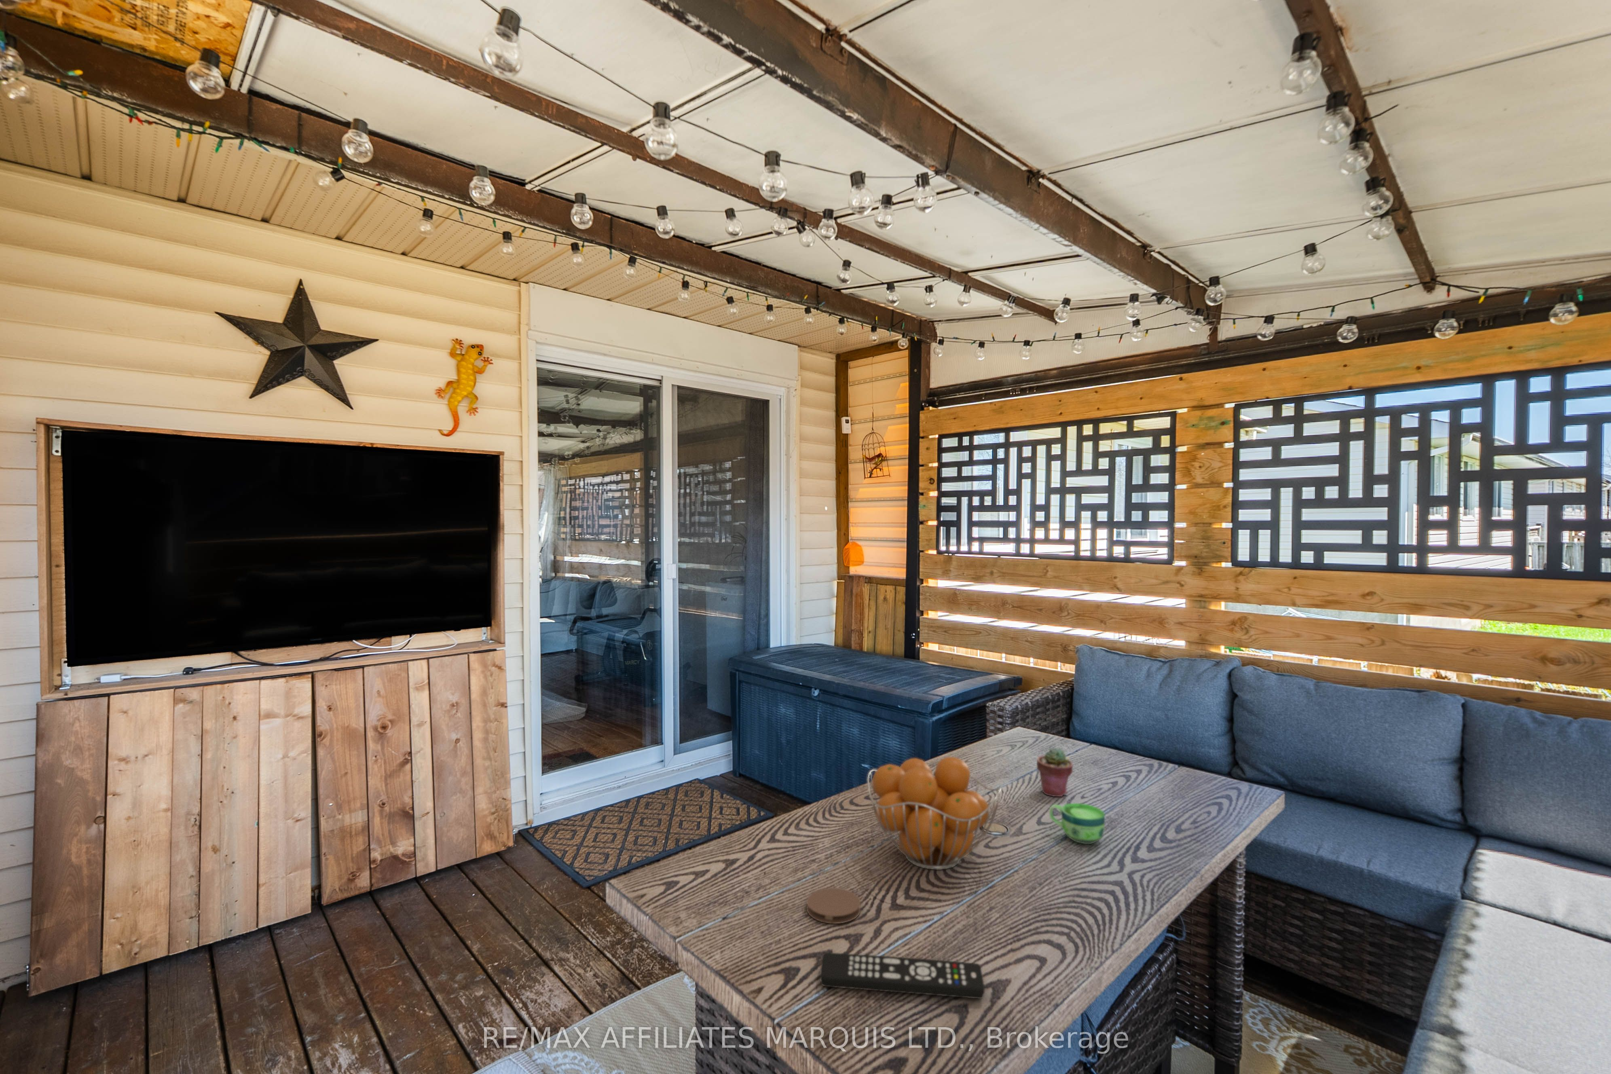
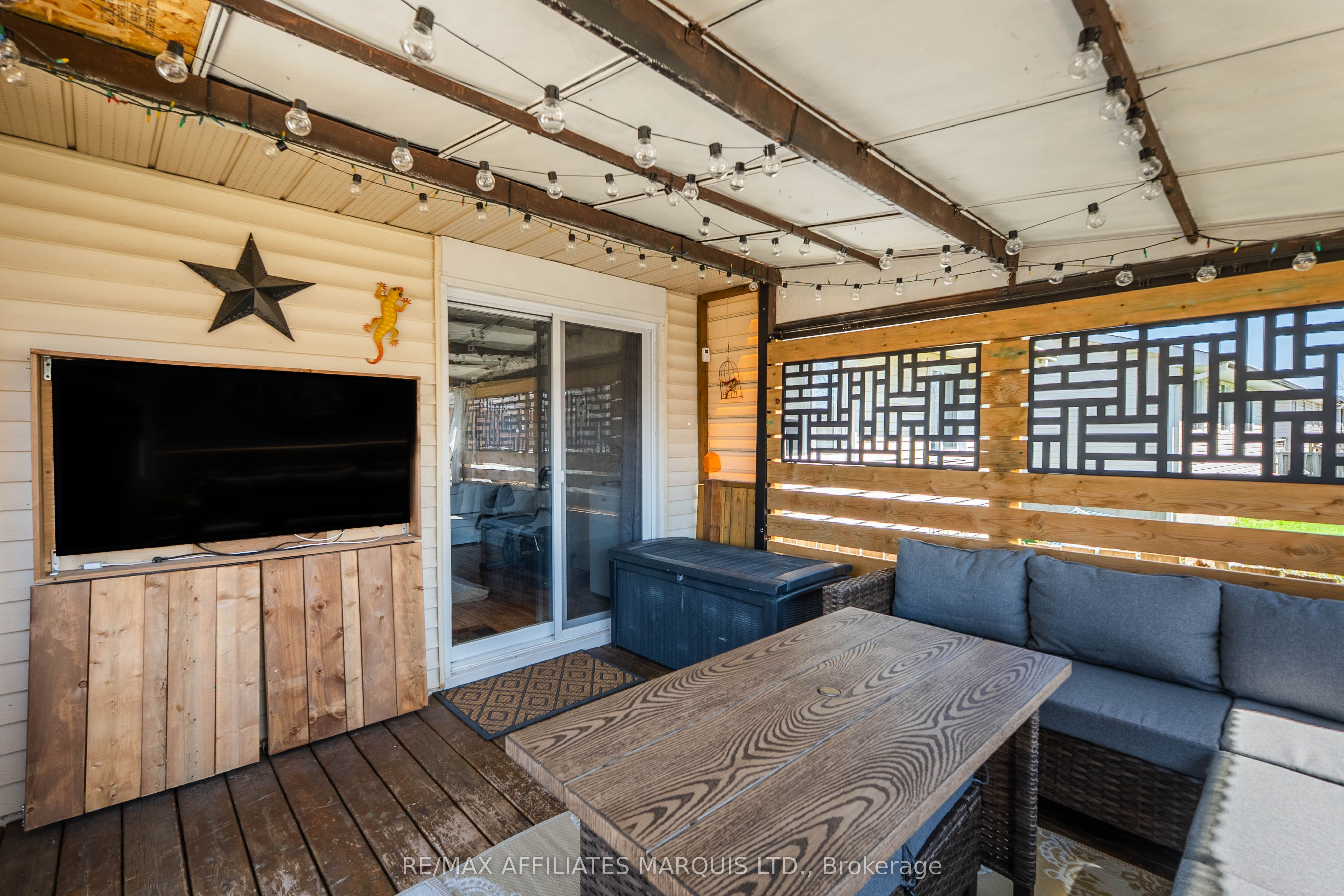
- fruit basket [867,756,1002,870]
- coaster [807,887,862,924]
- cup [1049,803,1105,844]
- potted succulent [1037,747,1073,797]
- remote control [820,952,985,1000]
